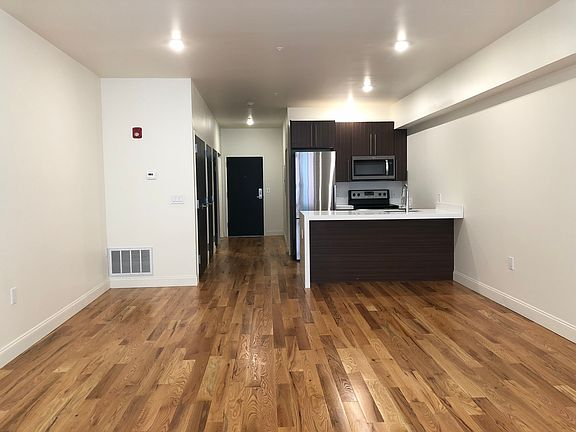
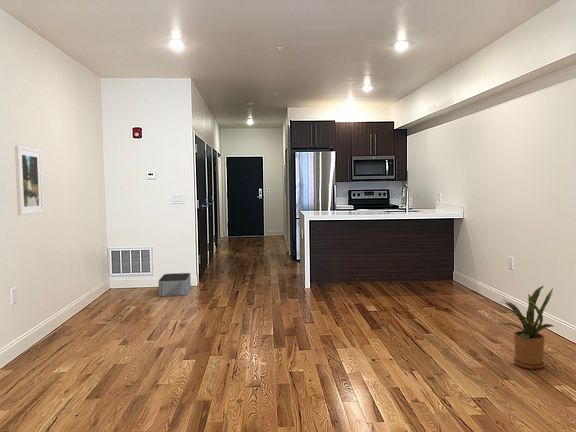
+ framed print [14,145,45,216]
+ storage bin [158,272,192,297]
+ house plant [499,285,556,370]
